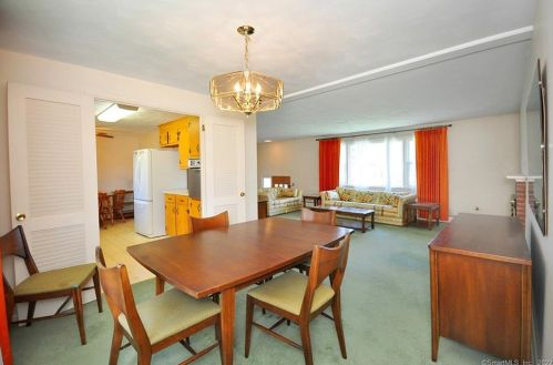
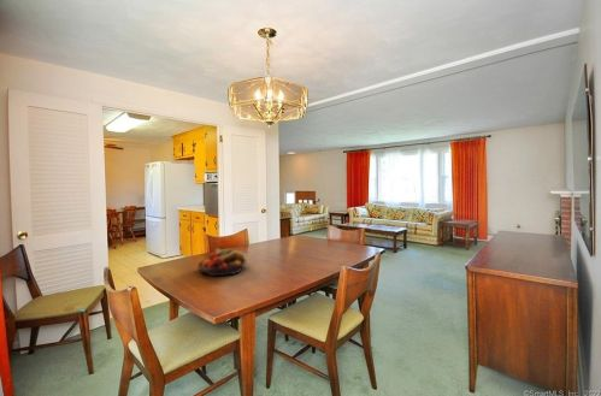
+ fruit bowl [196,247,247,277]
